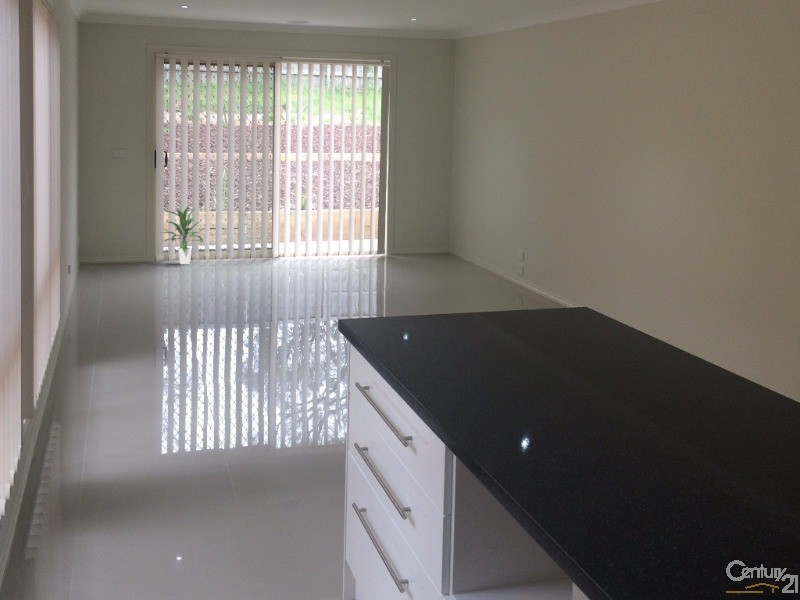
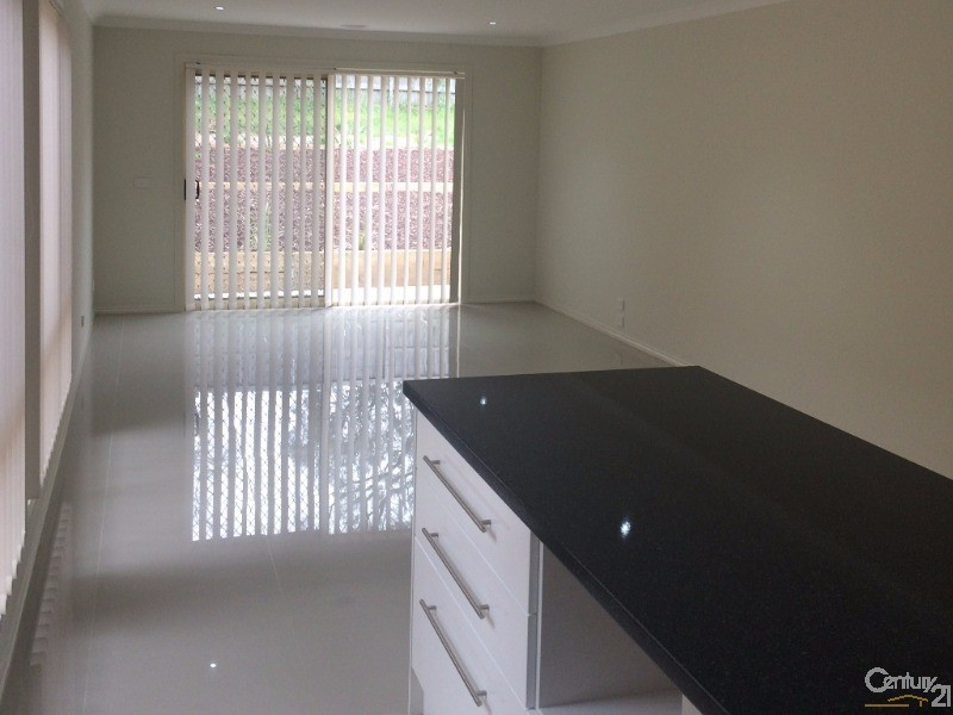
- indoor plant [161,204,205,265]
